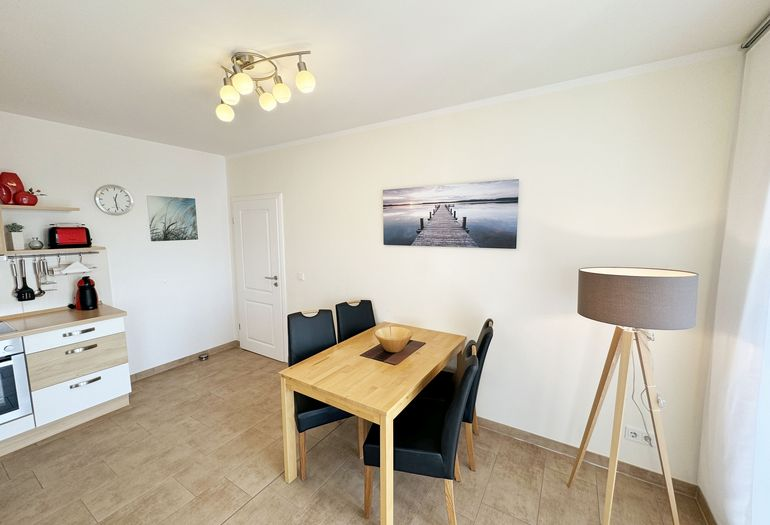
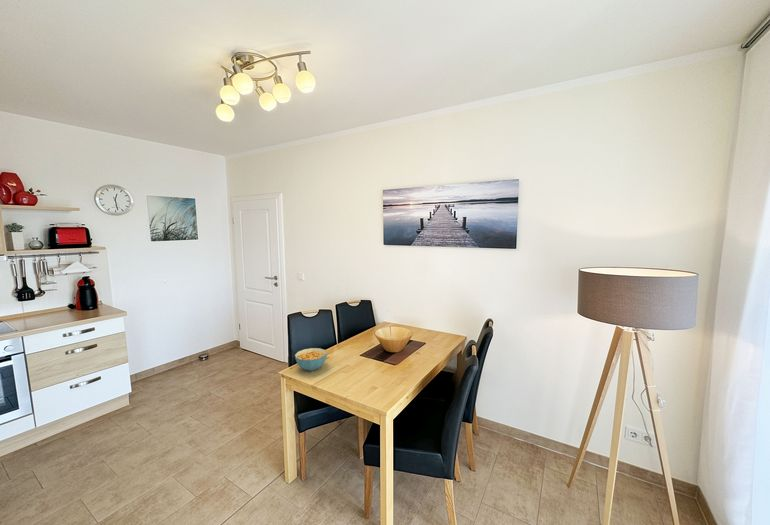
+ cereal bowl [294,347,328,372]
